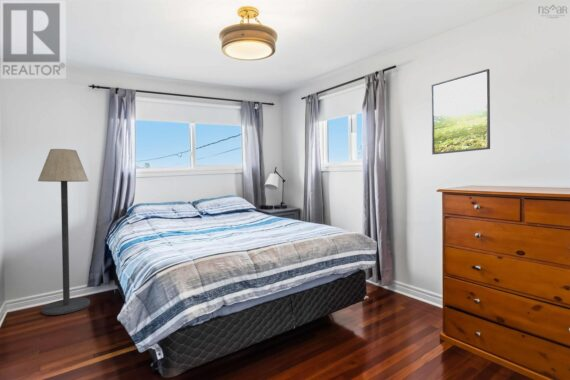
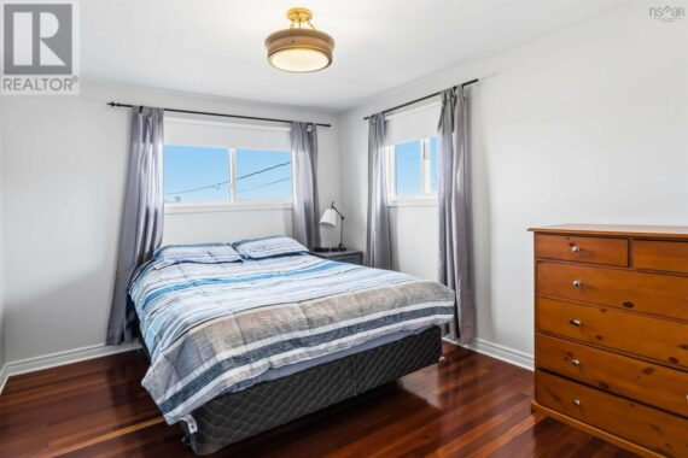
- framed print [430,68,491,156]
- floor lamp [37,148,91,316]
